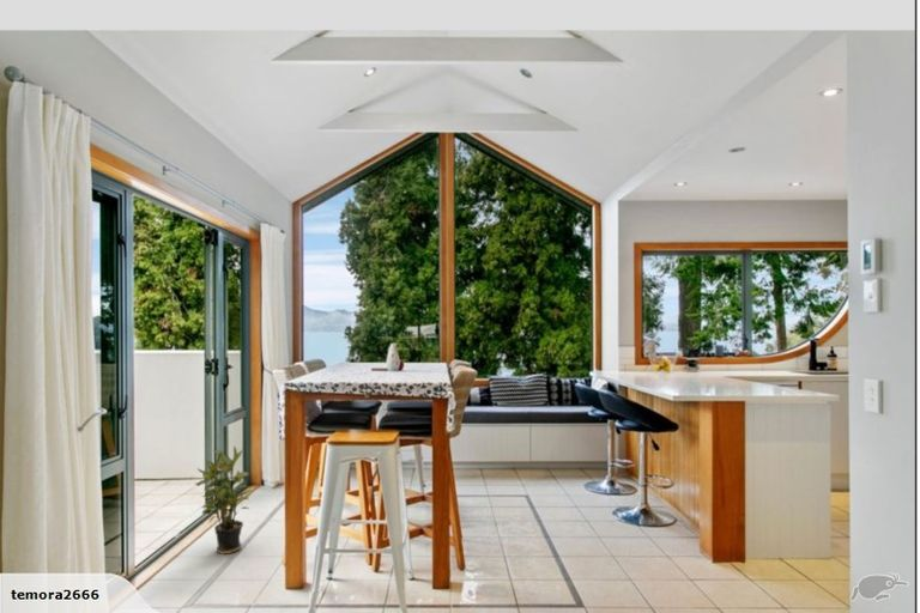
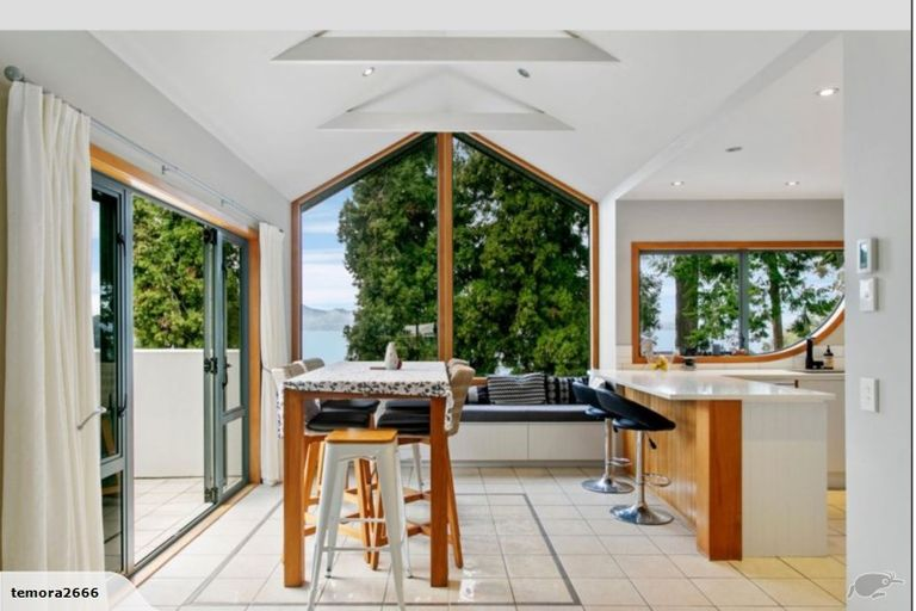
- potted plant [194,444,254,556]
